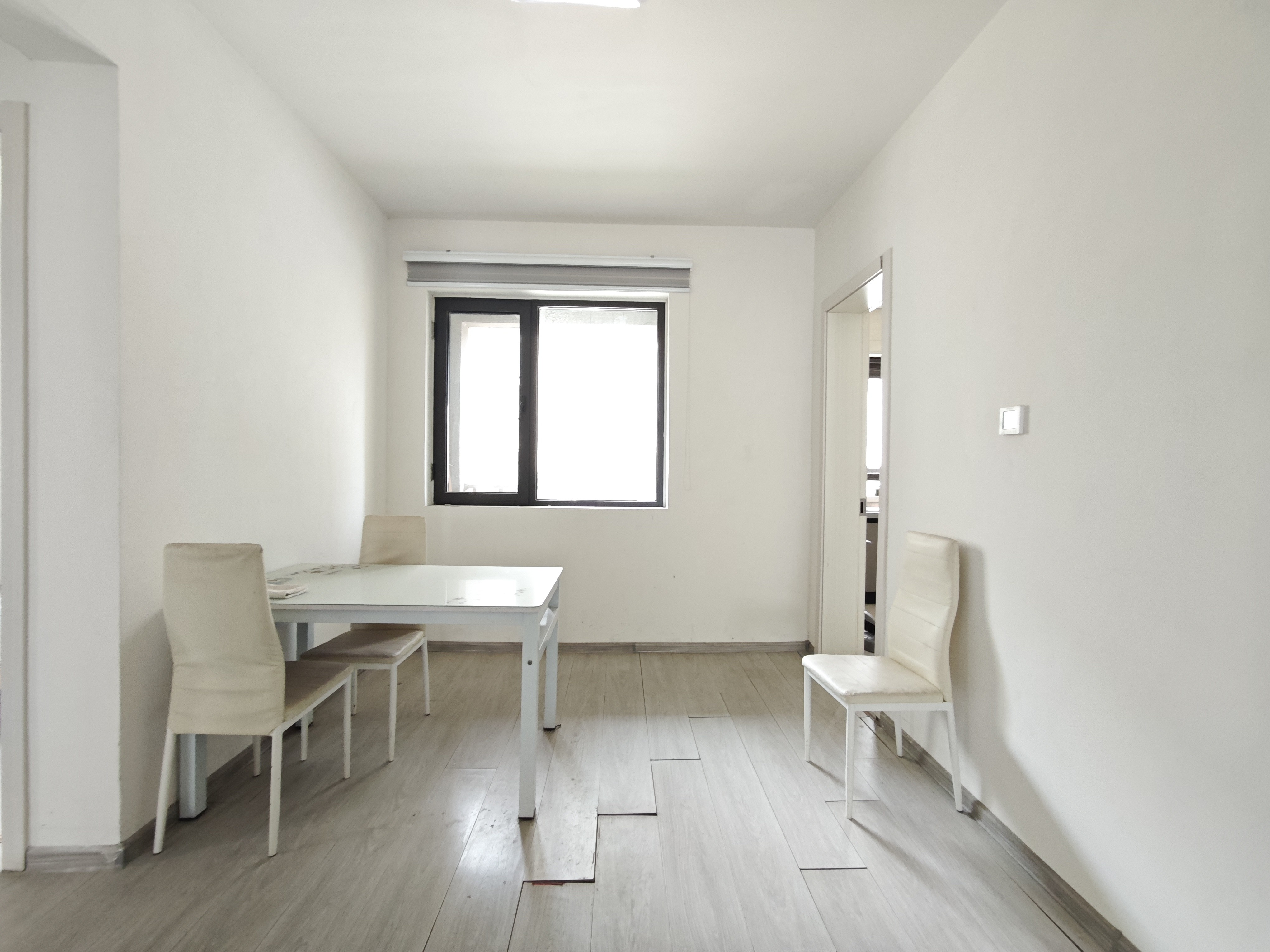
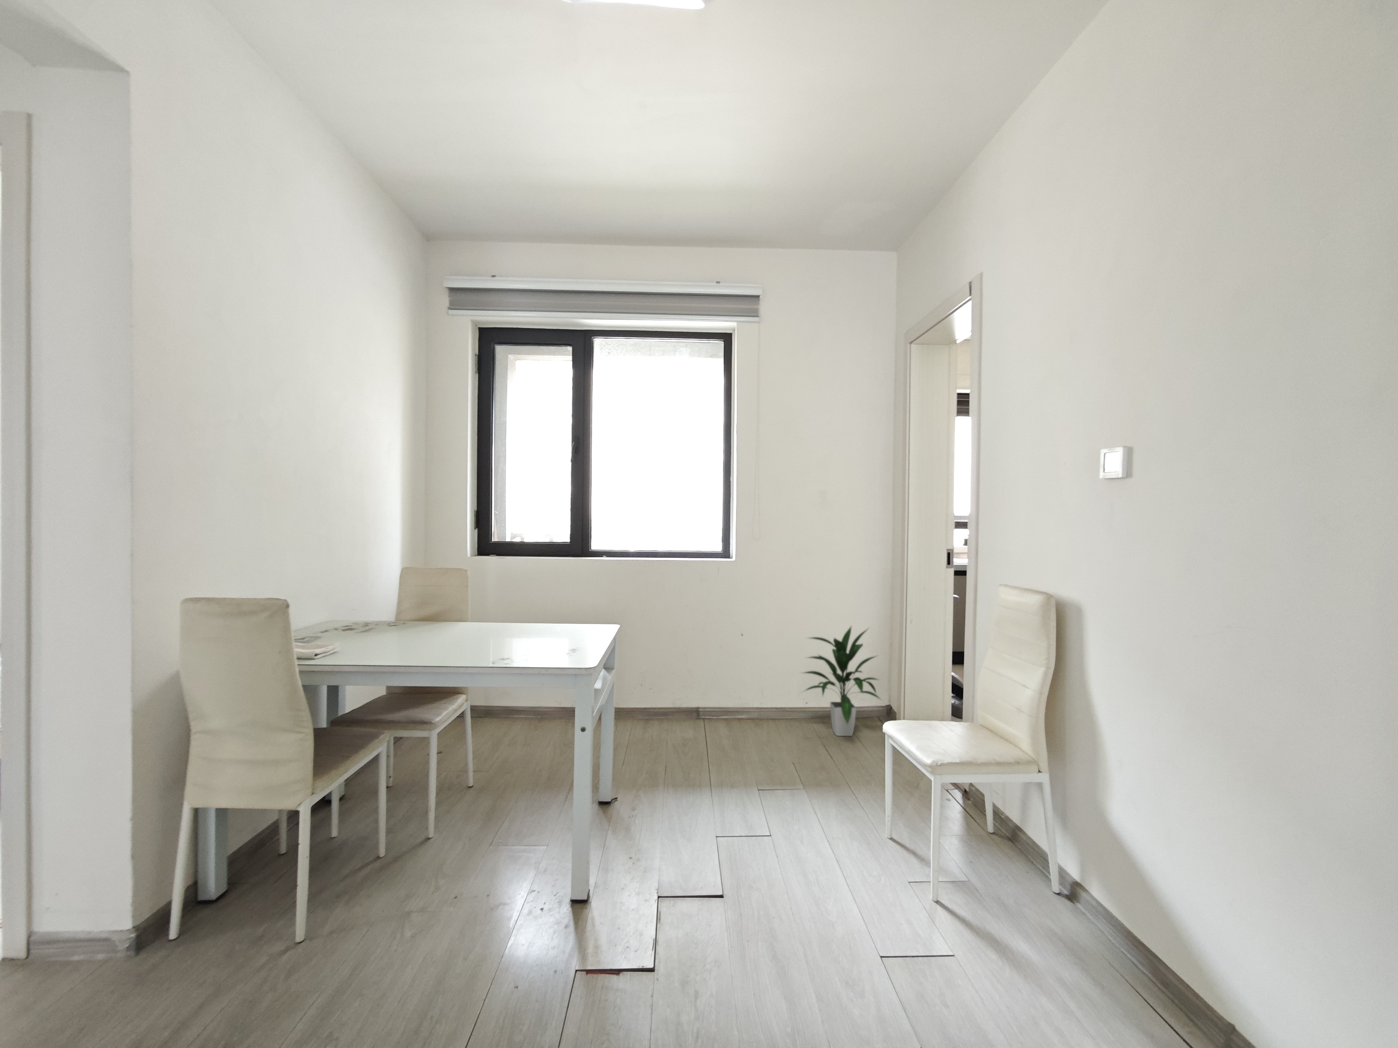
+ indoor plant [799,624,883,736]
